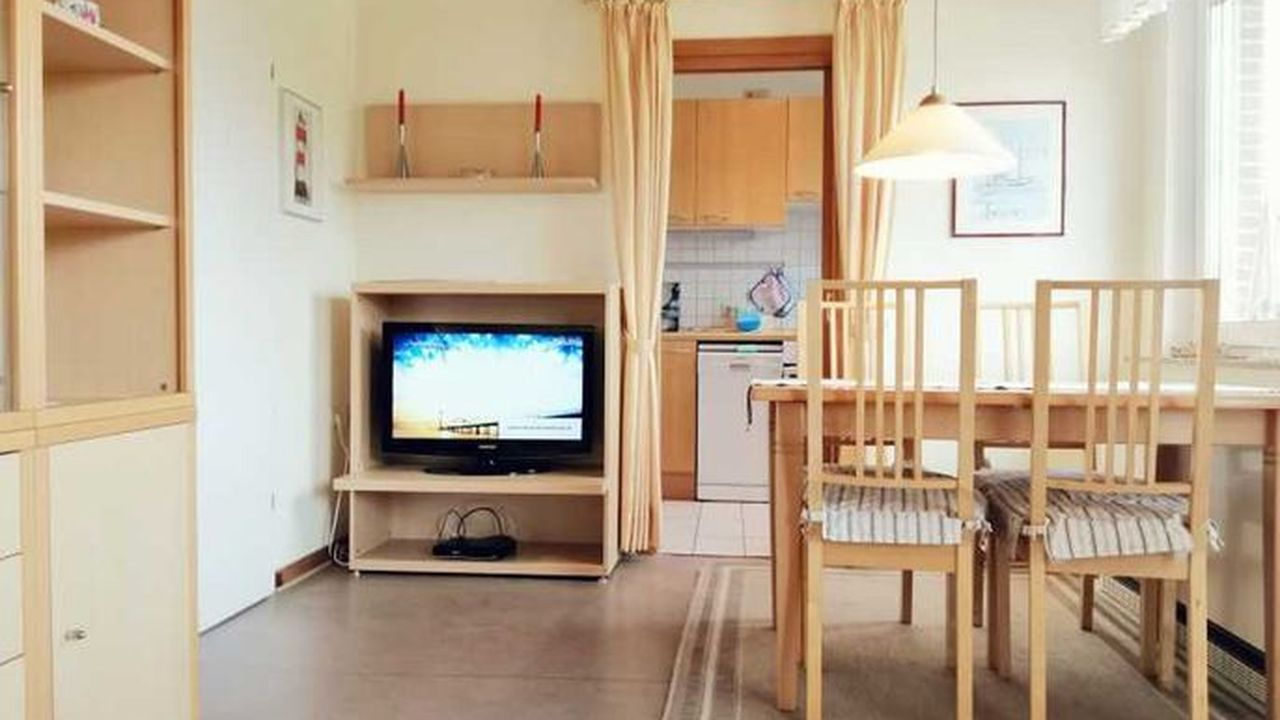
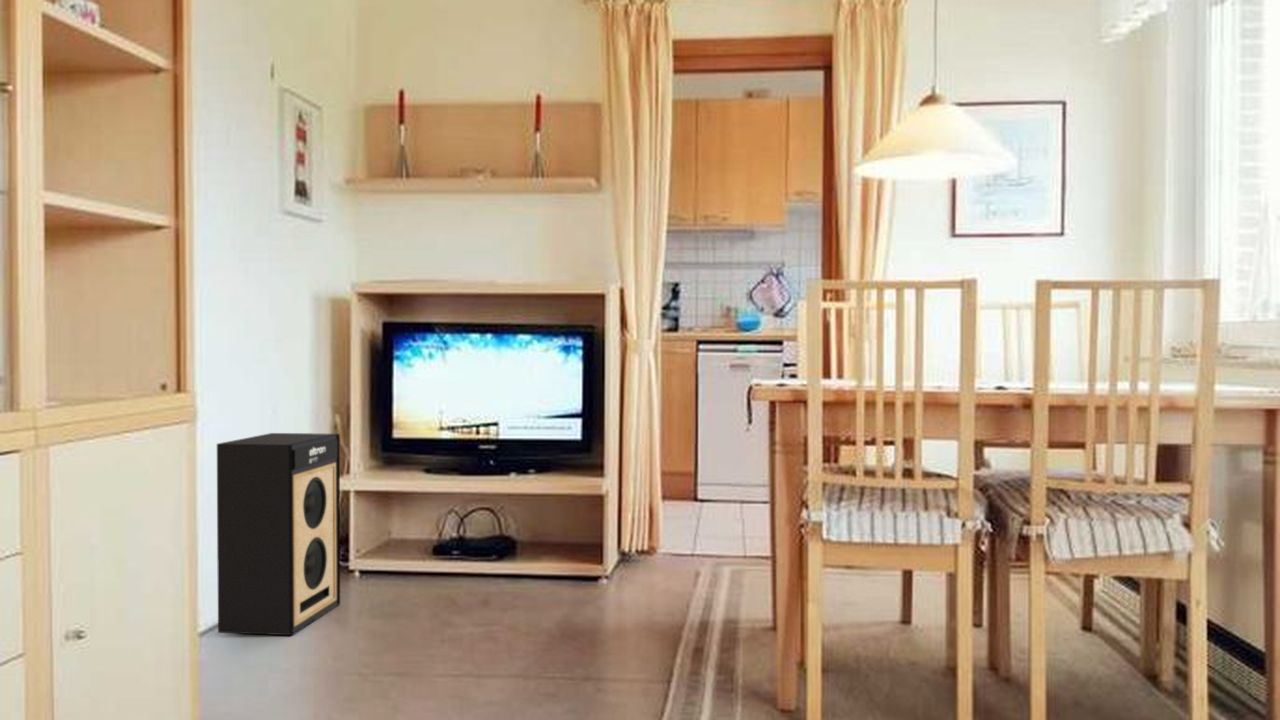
+ speaker [216,432,341,636]
